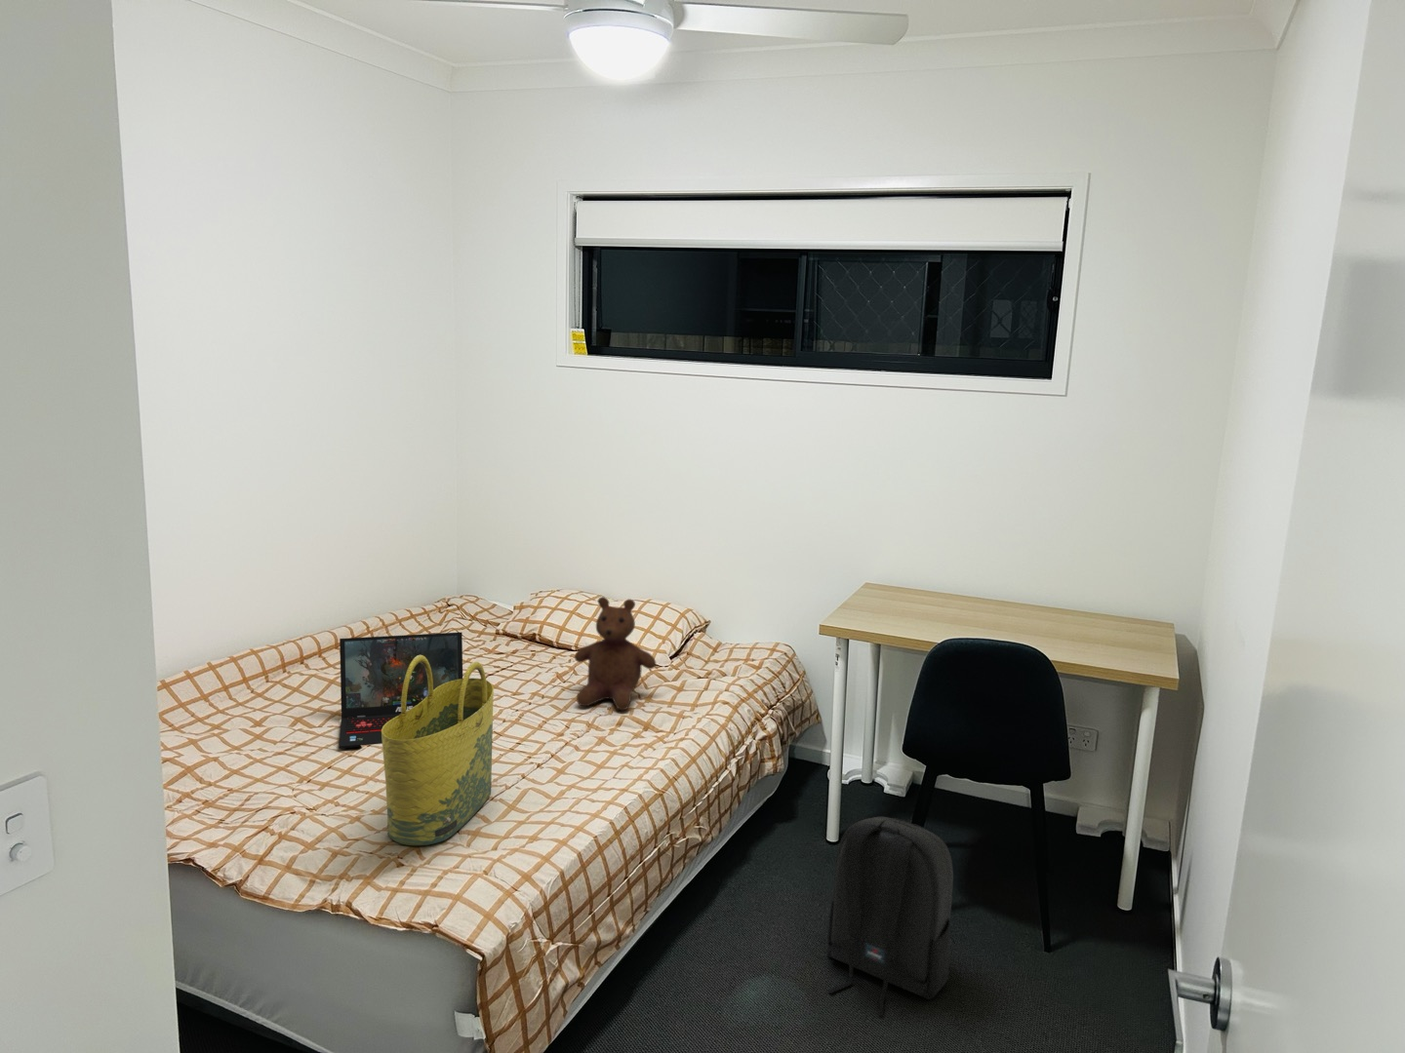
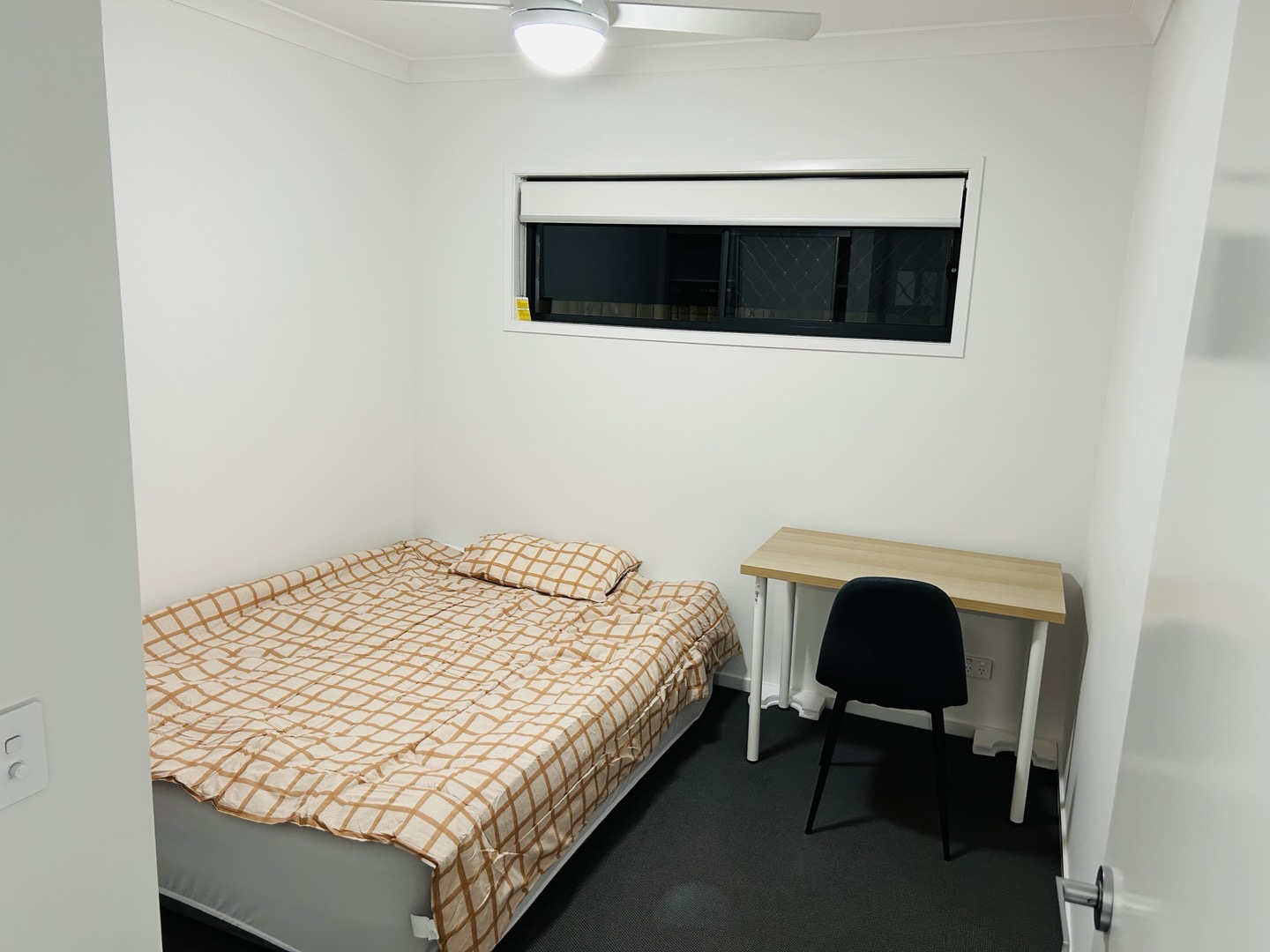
- teddy bear [574,596,657,711]
- laptop [337,630,464,750]
- tote bag [382,655,495,846]
- backpack [825,816,955,1016]
